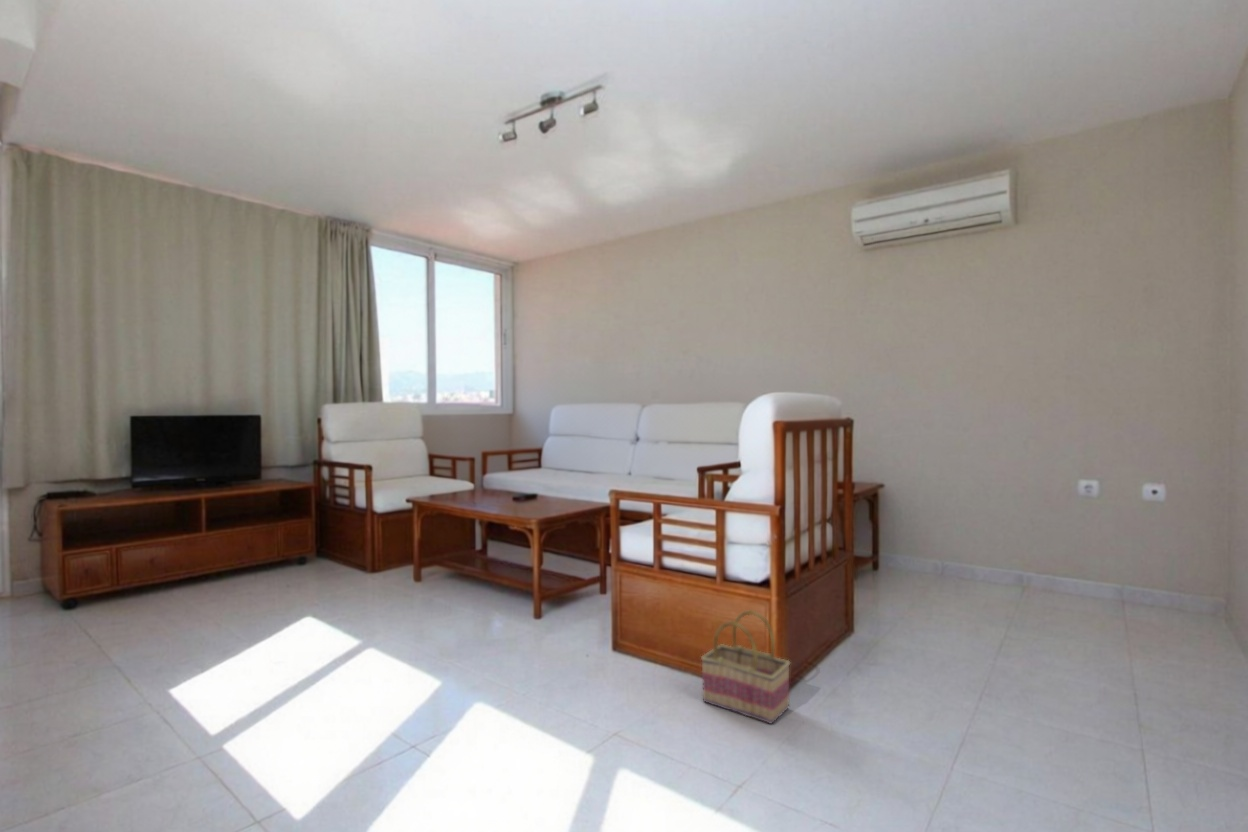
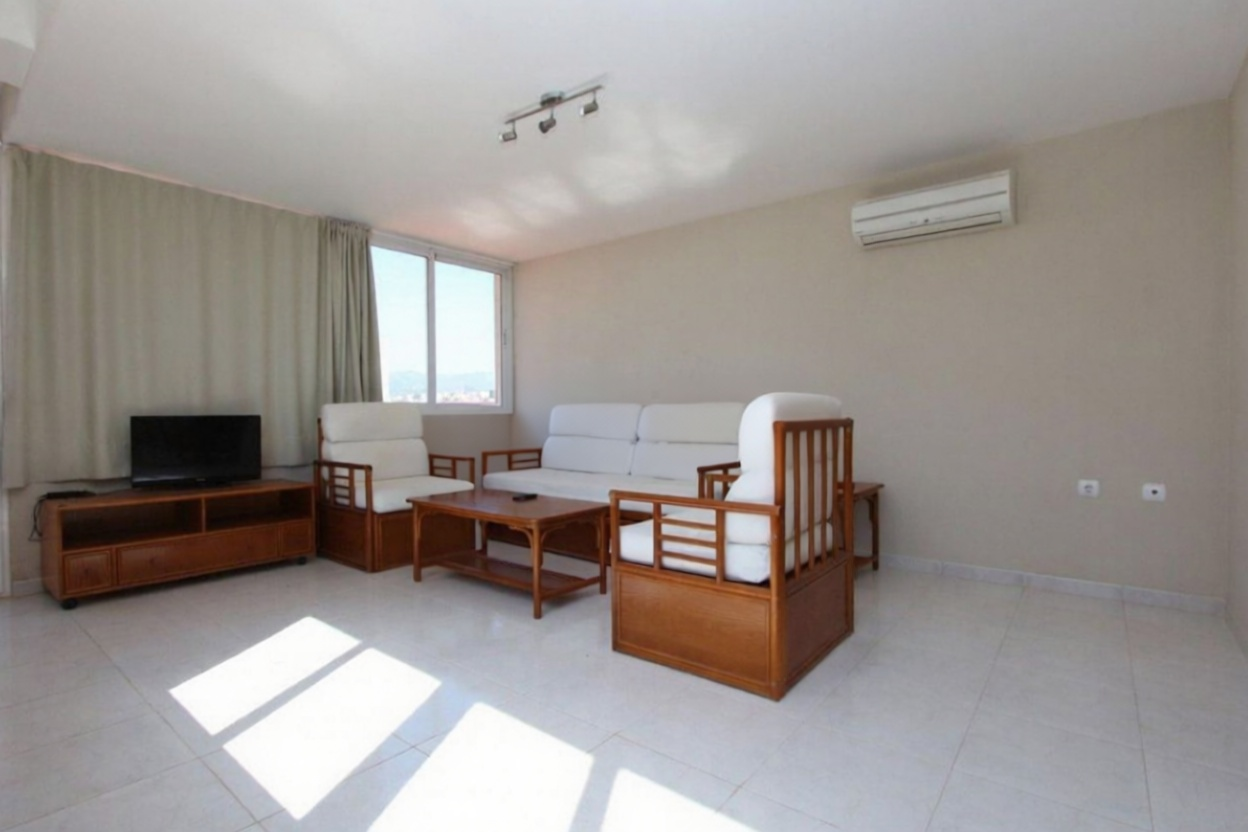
- basket [700,609,791,725]
